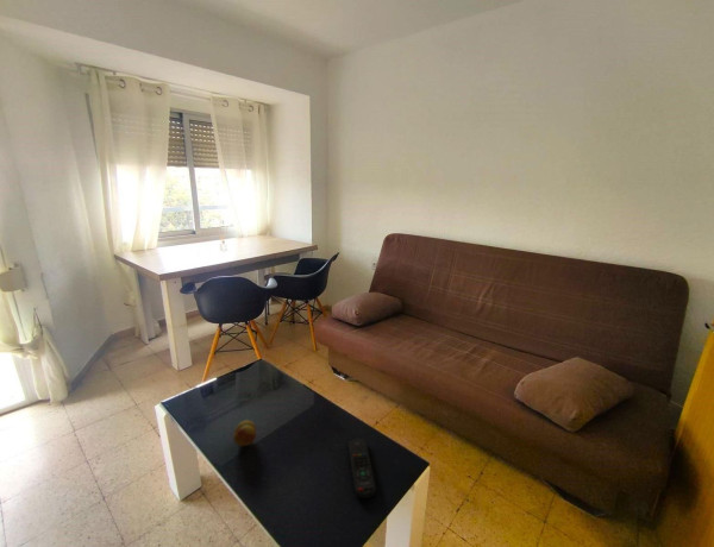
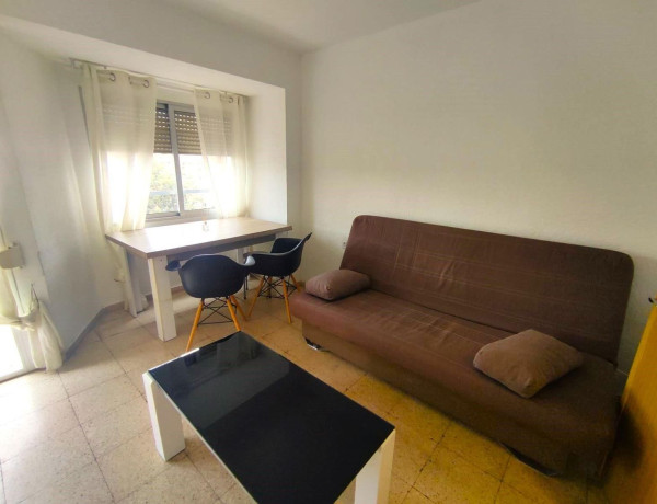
- remote control [347,438,377,499]
- fruit [232,419,257,447]
